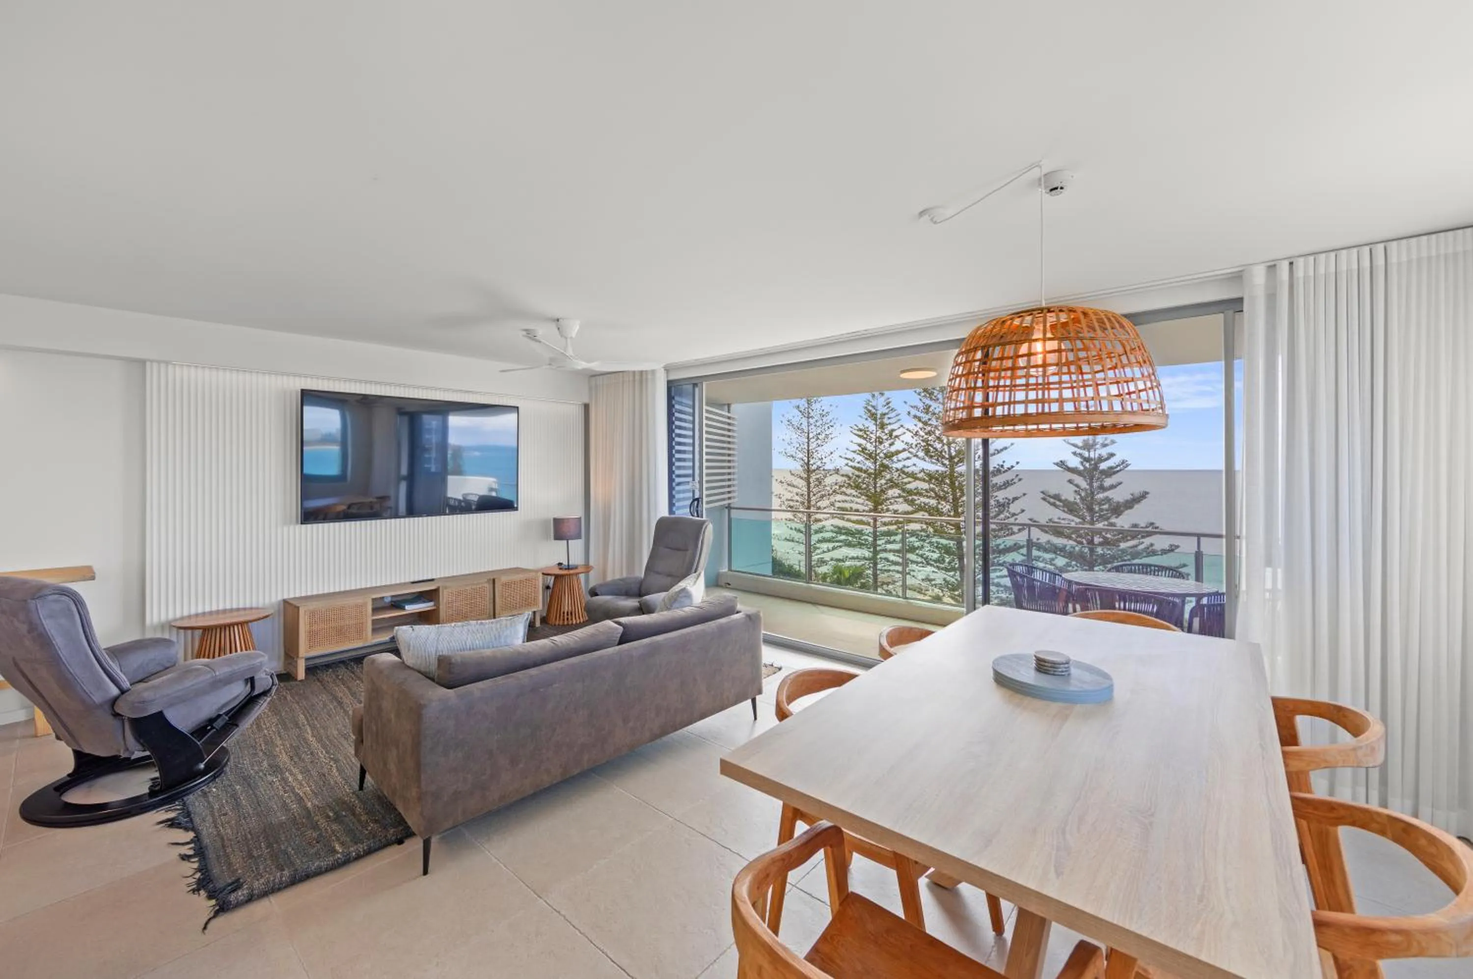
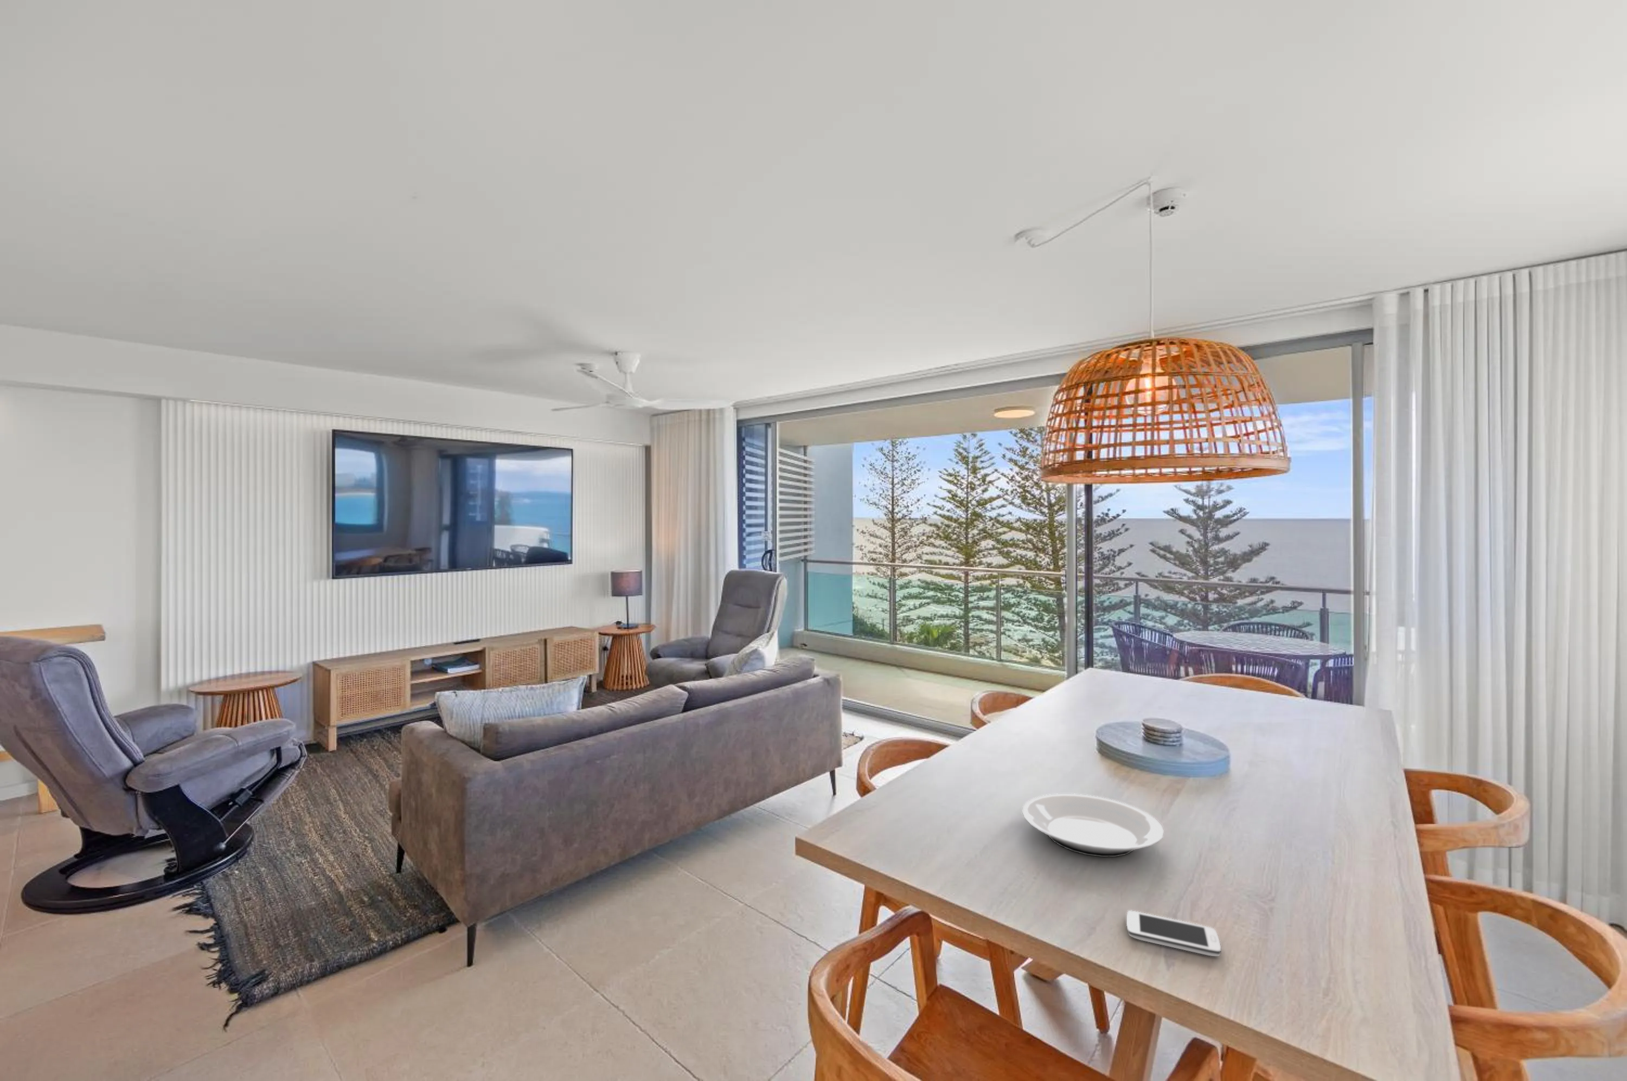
+ smartphone [1126,910,1221,957]
+ plate [1022,793,1165,858]
